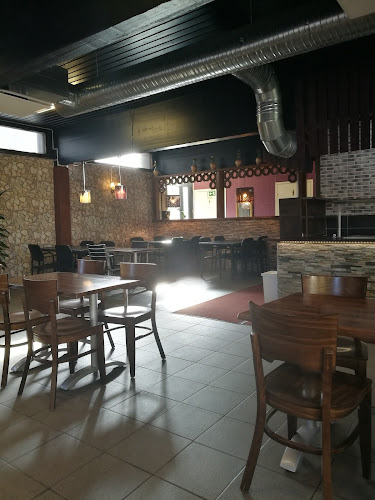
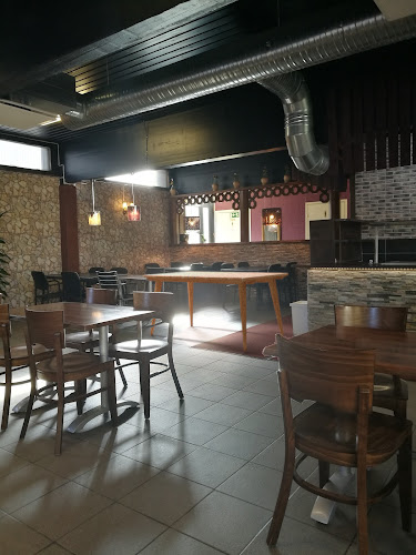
+ dining table [143,271,290,352]
